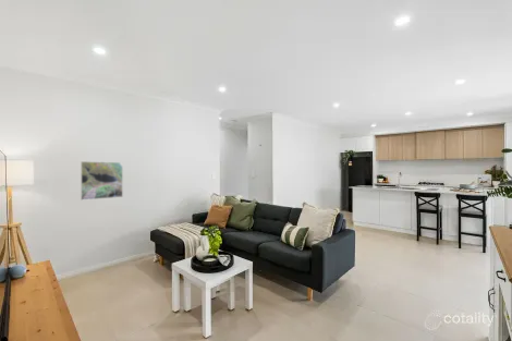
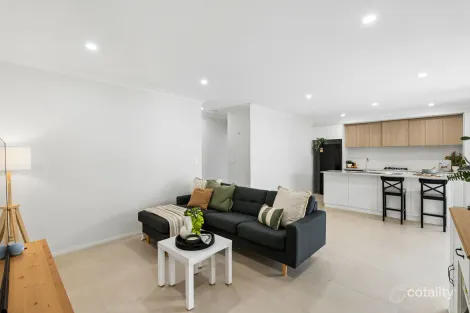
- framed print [80,160,124,202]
